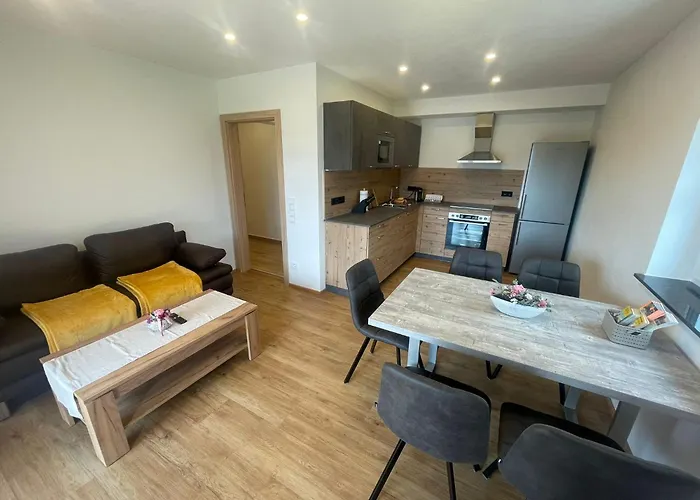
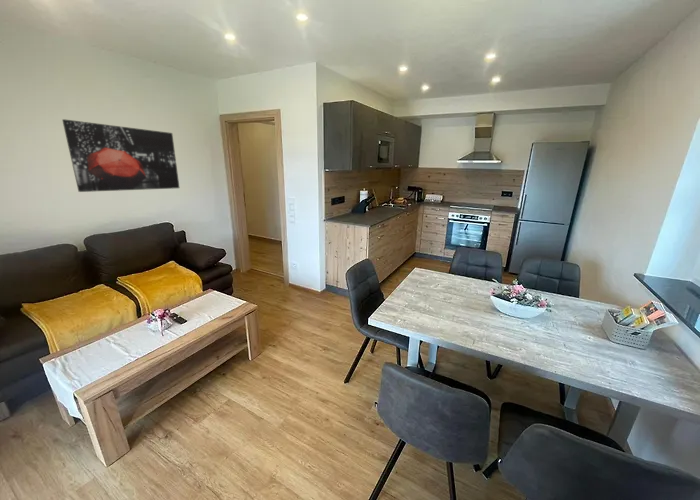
+ wall art [61,118,180,193]
